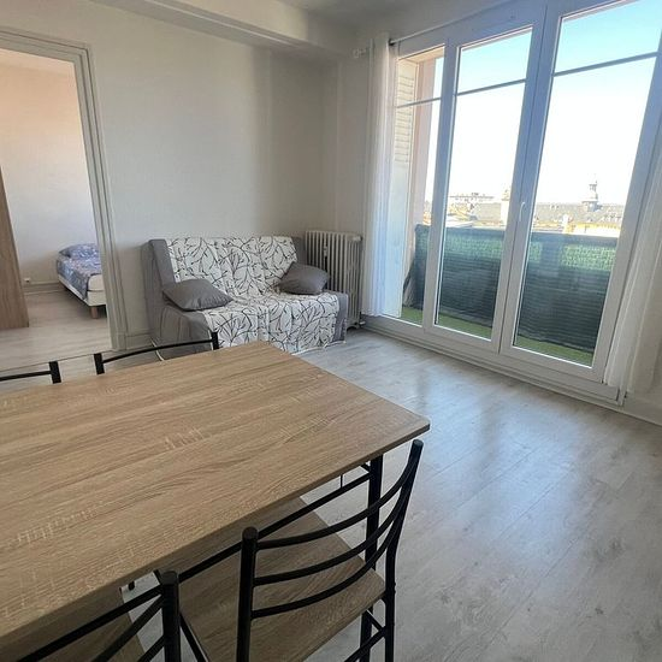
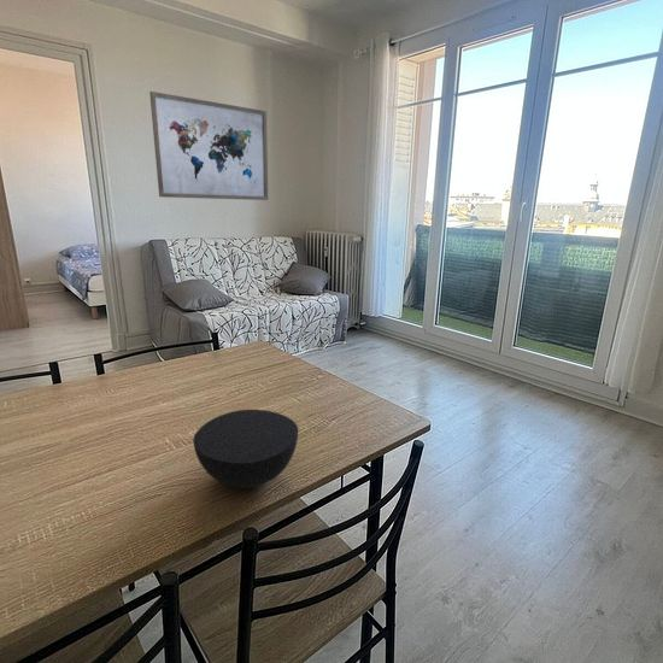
+ wall art [148,90,269,201]
+ bowl [192,409,299,489]
